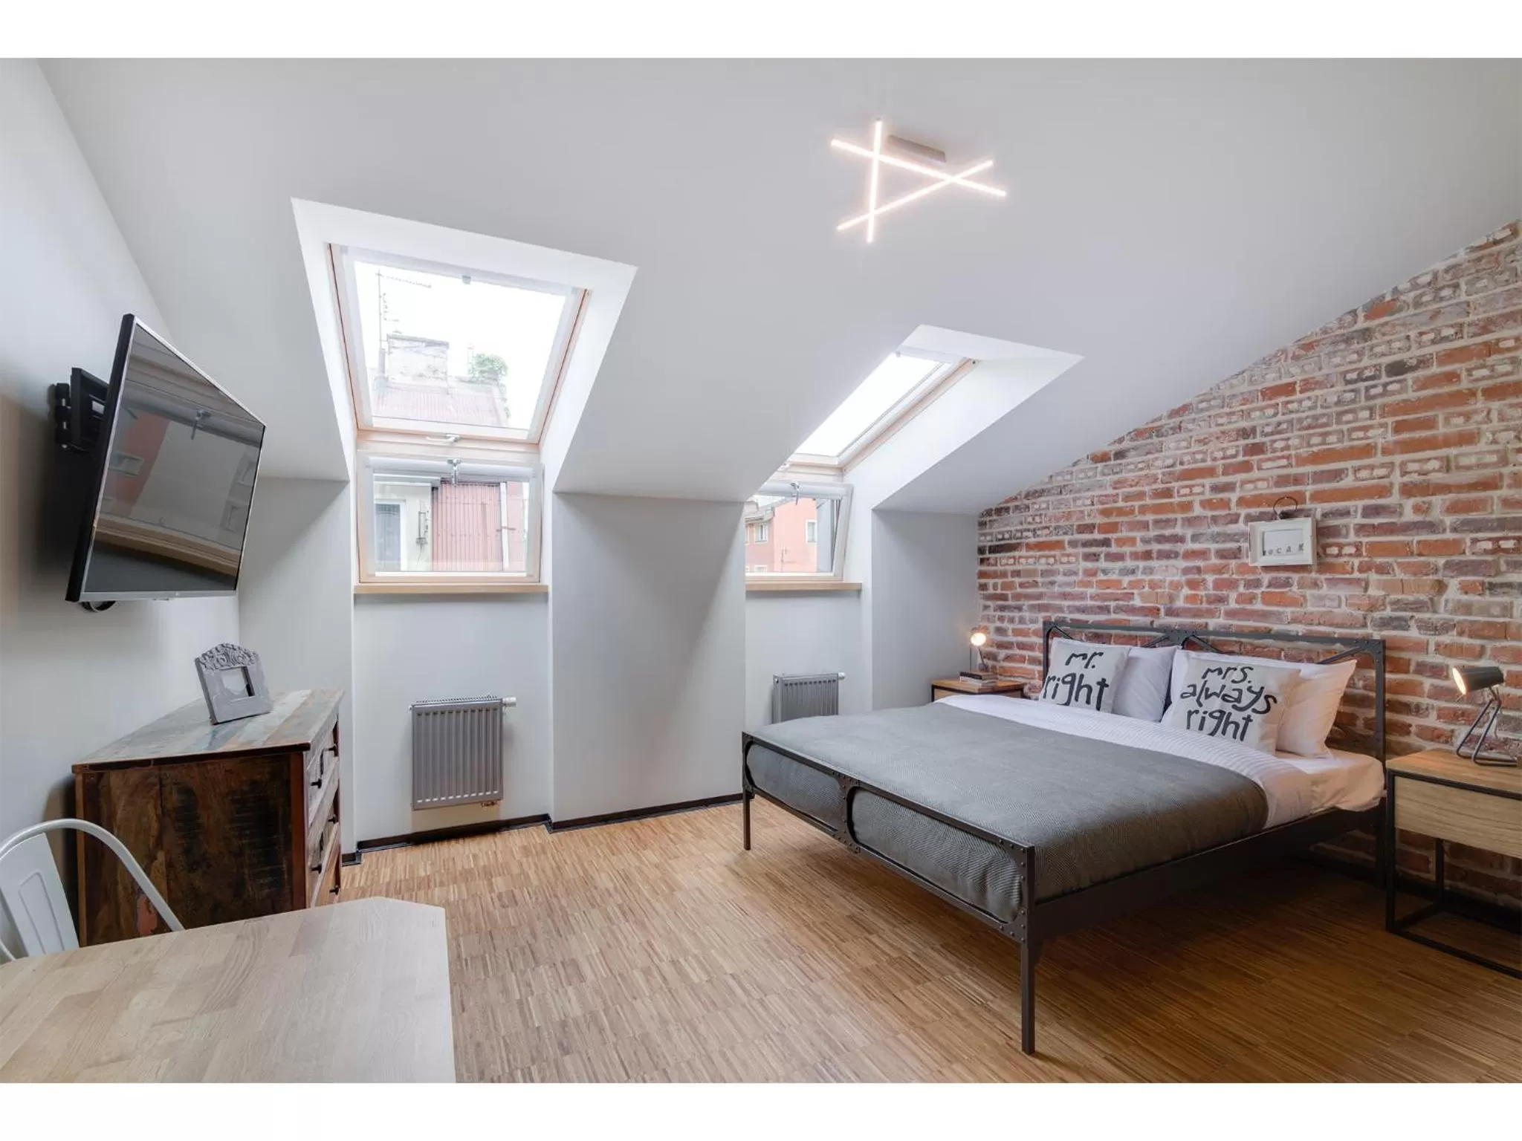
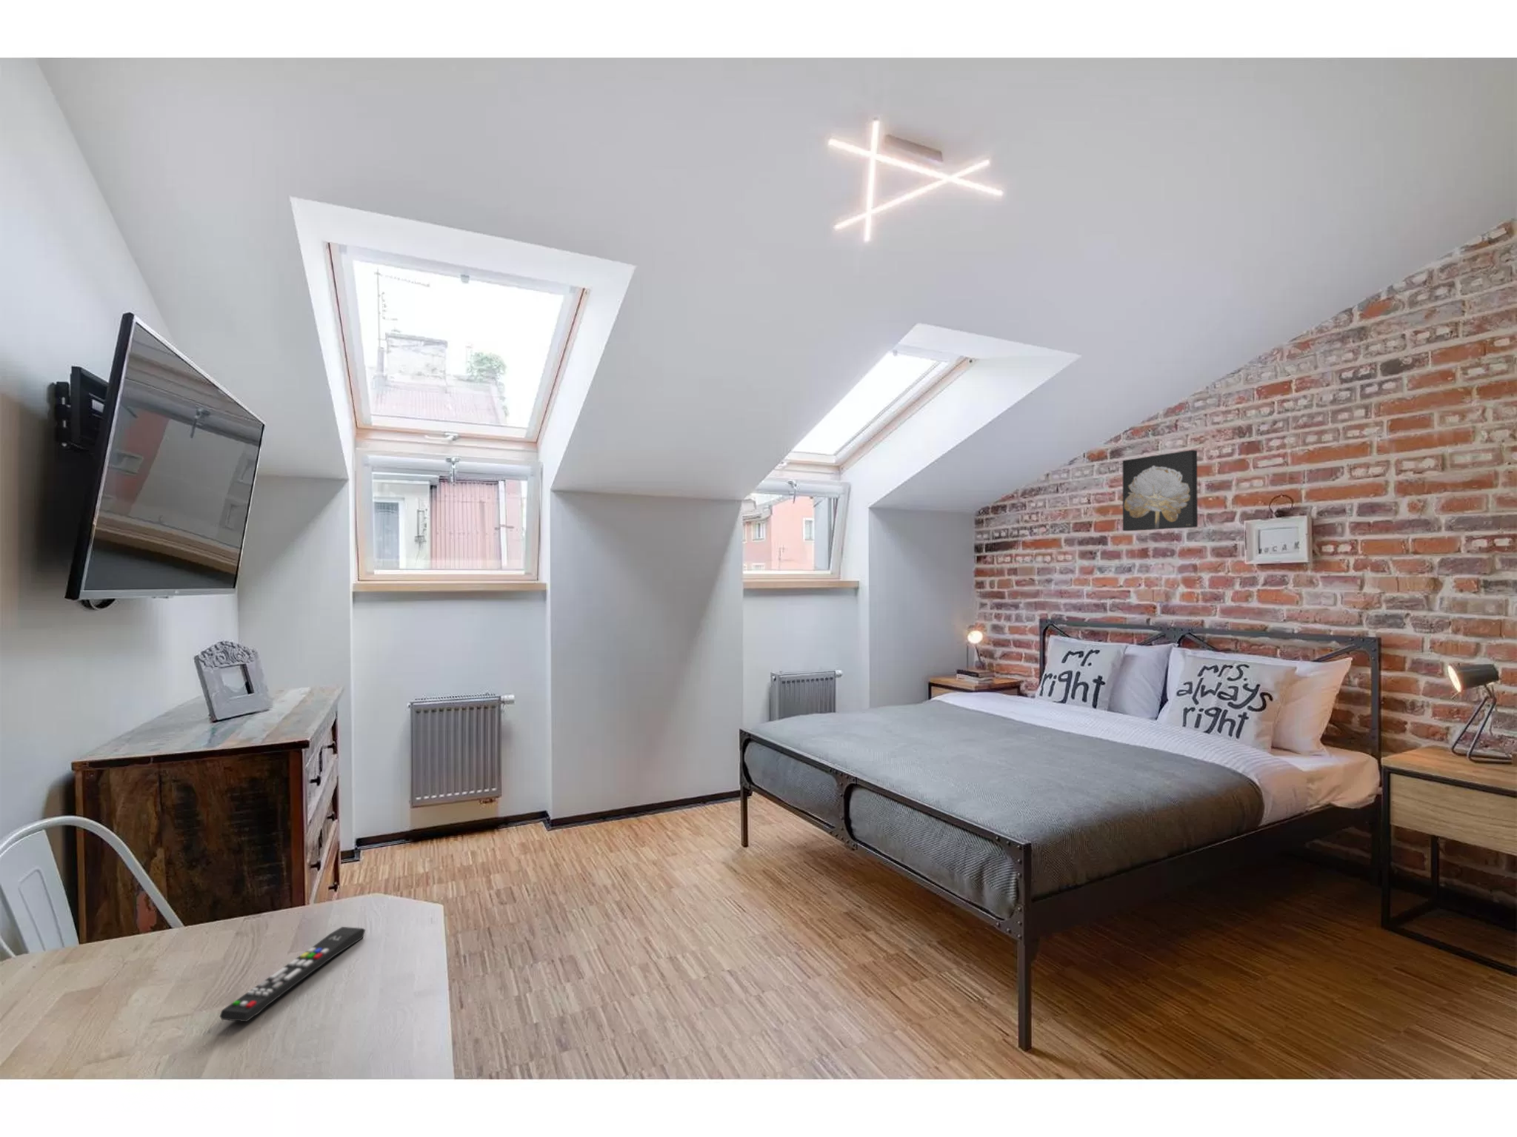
+ wall art [1122,449,1198,531]
+ remote control [220,926,366,1022]
